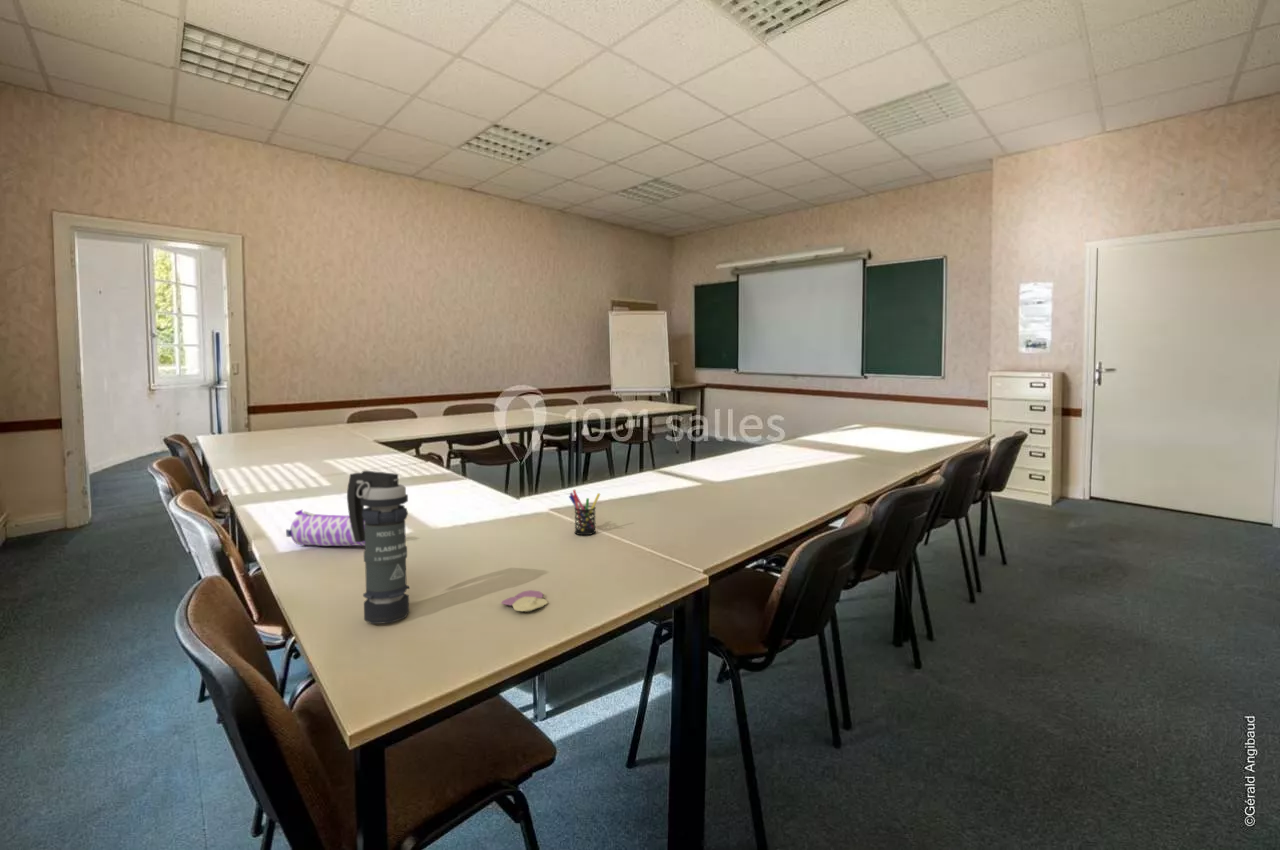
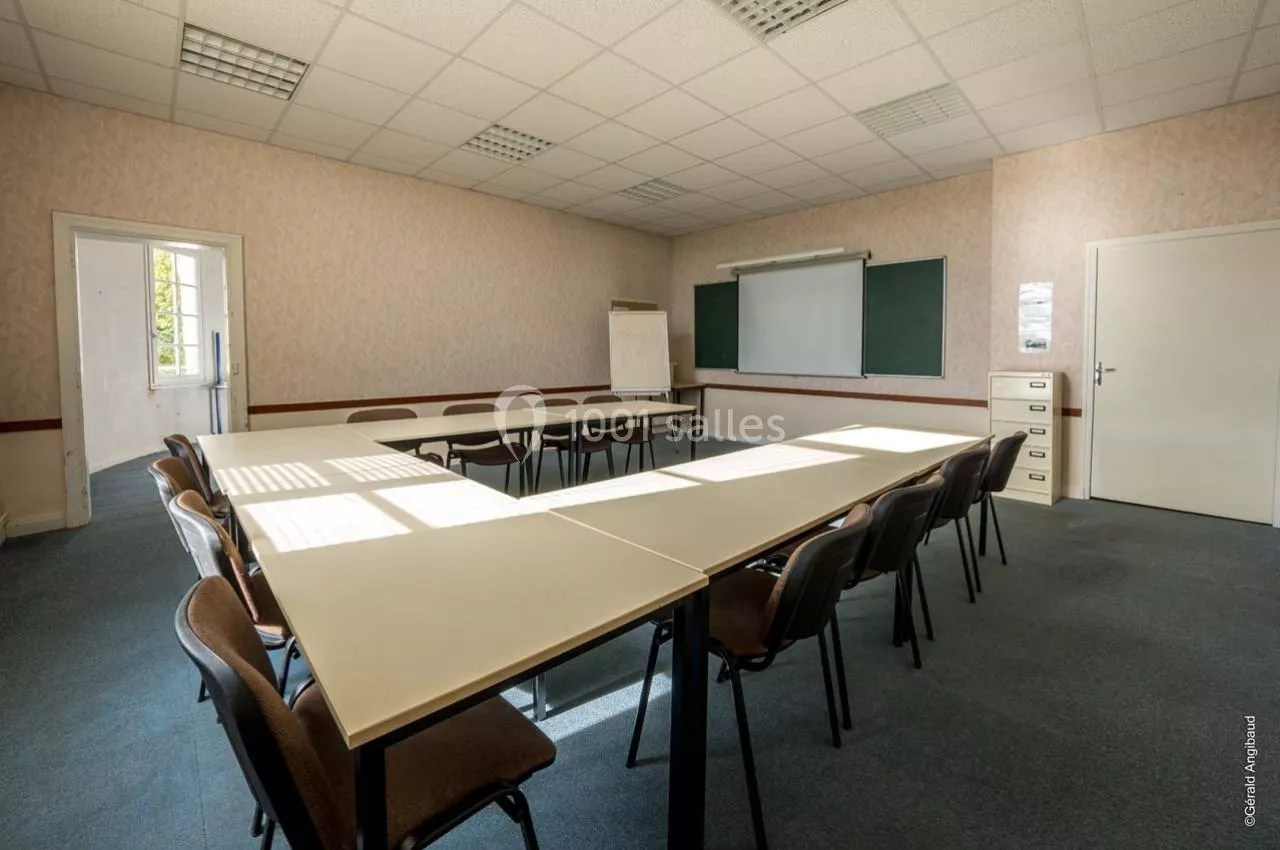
- computer mouse [500,589,549,613]
- smoke grenade [346,470,410,625]
- pen holder [568,489,601,536]
- pencil case [285,509,365,547]
